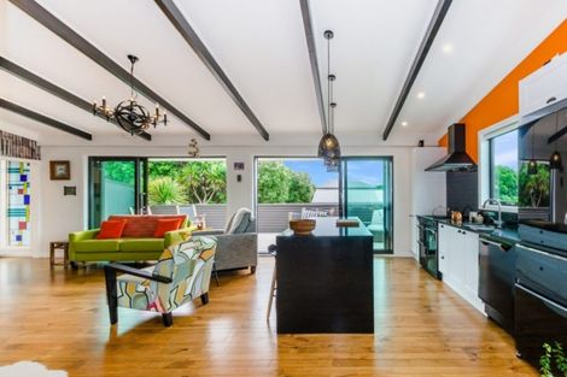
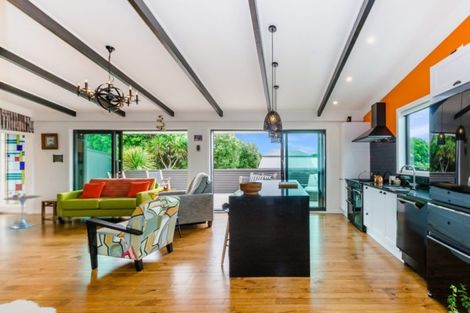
+ side table [2,192,42,230]
